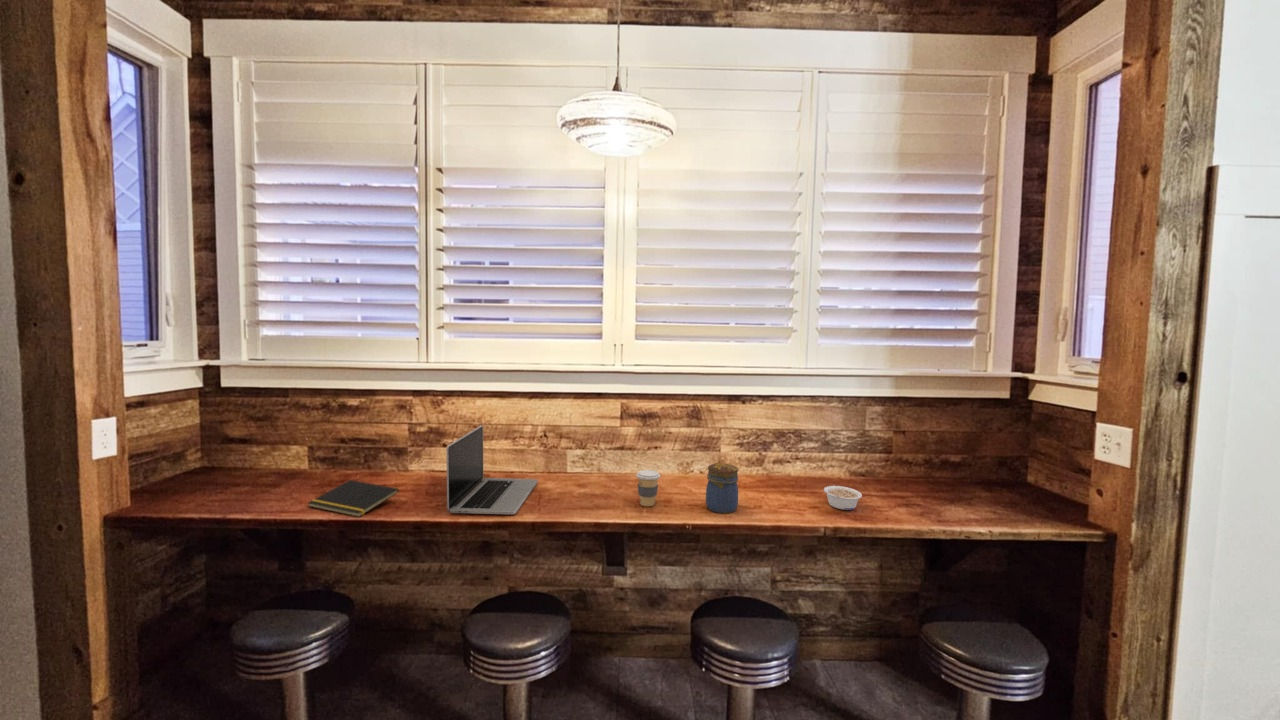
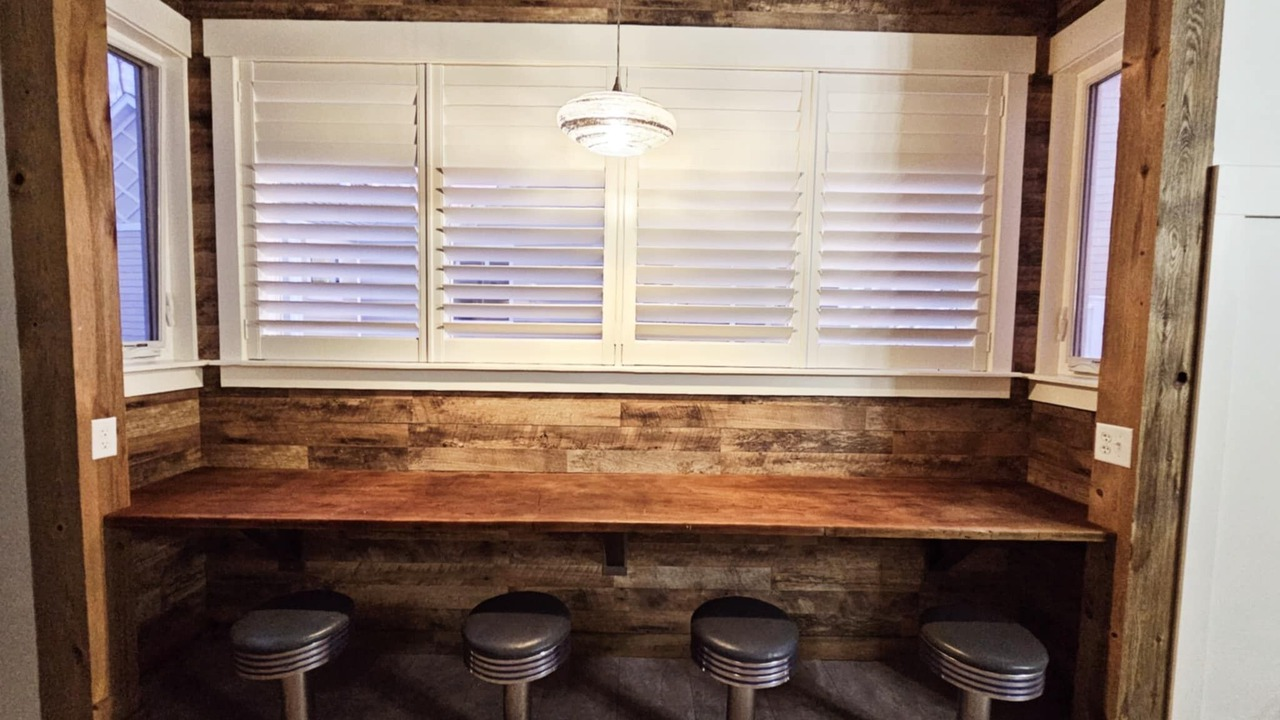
- notepad [307,479,400,518]
- coffee cup [635,469,661,507]
- laptop [446,424,539,515]
- jar [705,462,739,514]
- legume [823,485,863,511]
